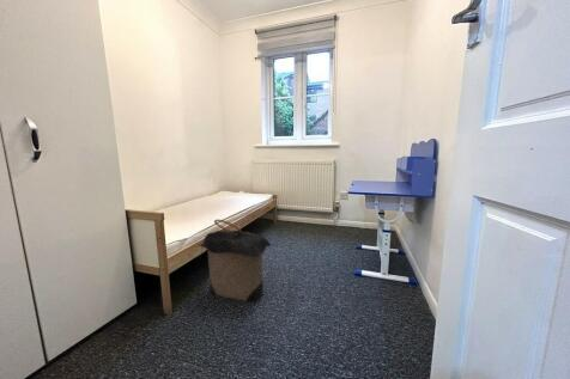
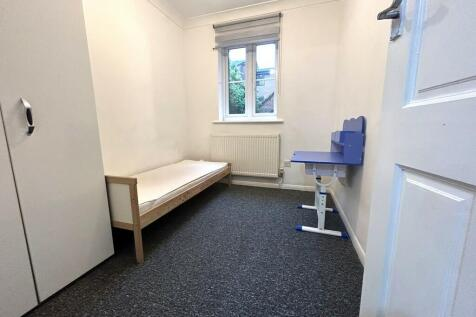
- laundry hamper [198,218,273,302]
